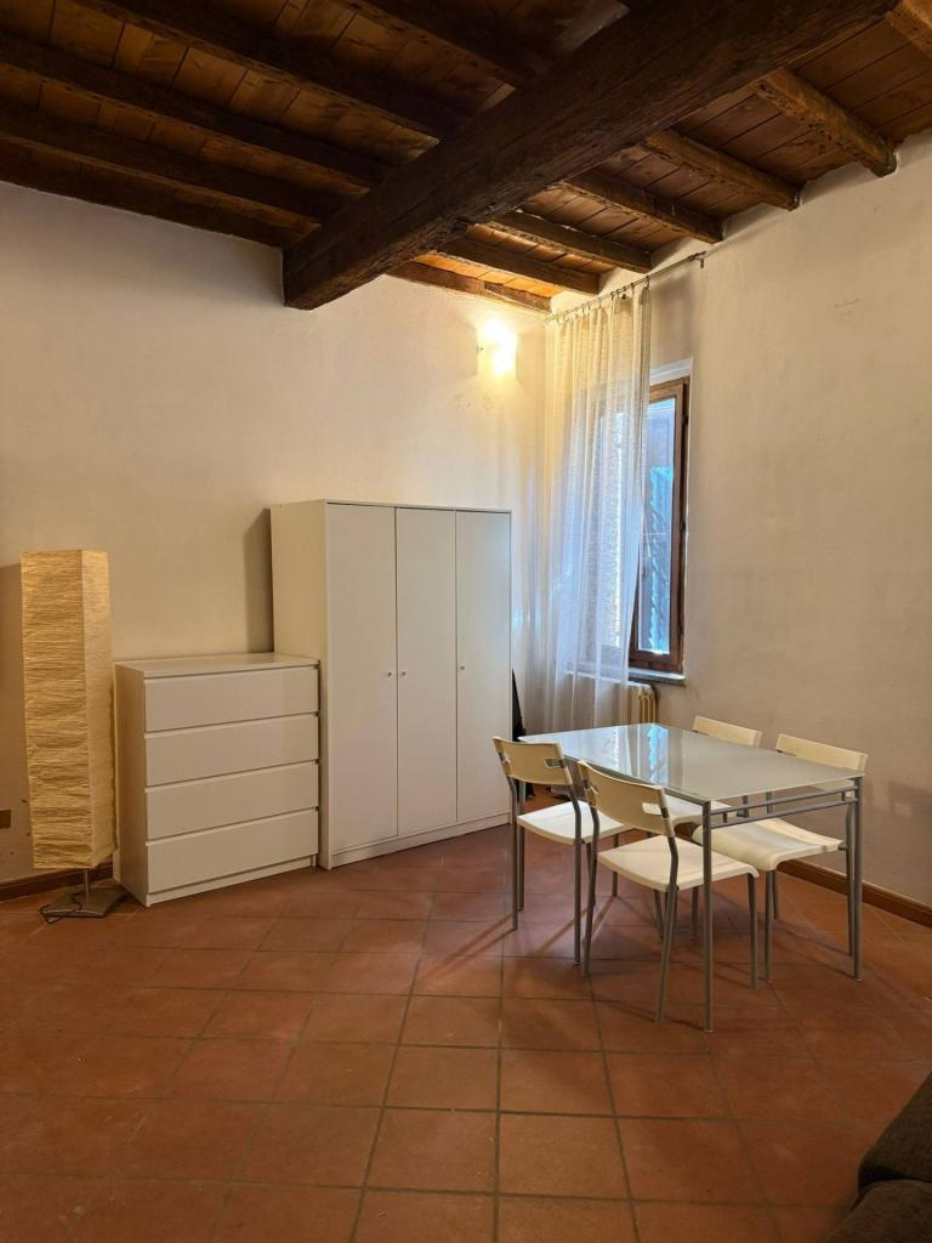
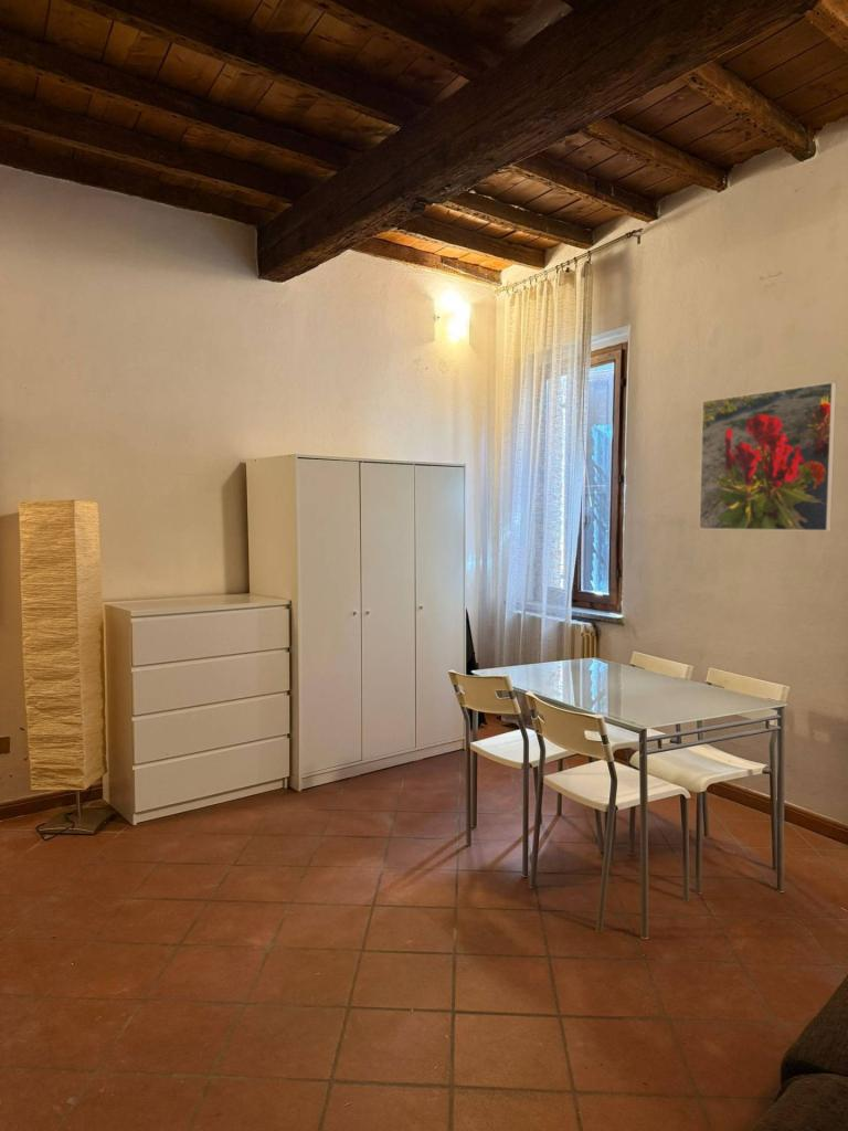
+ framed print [698,381,837,532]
